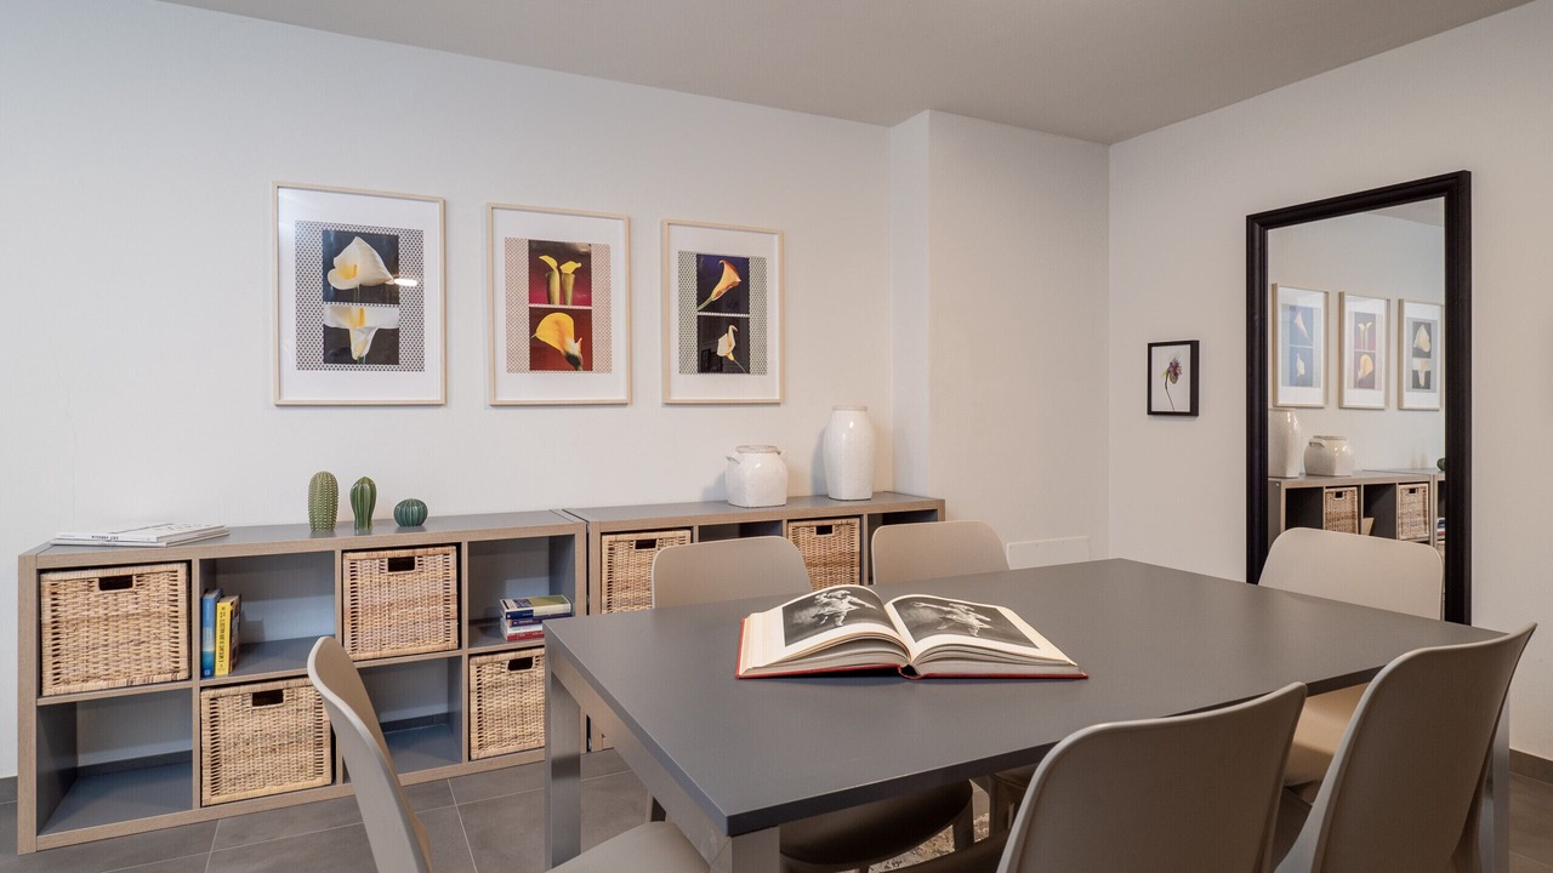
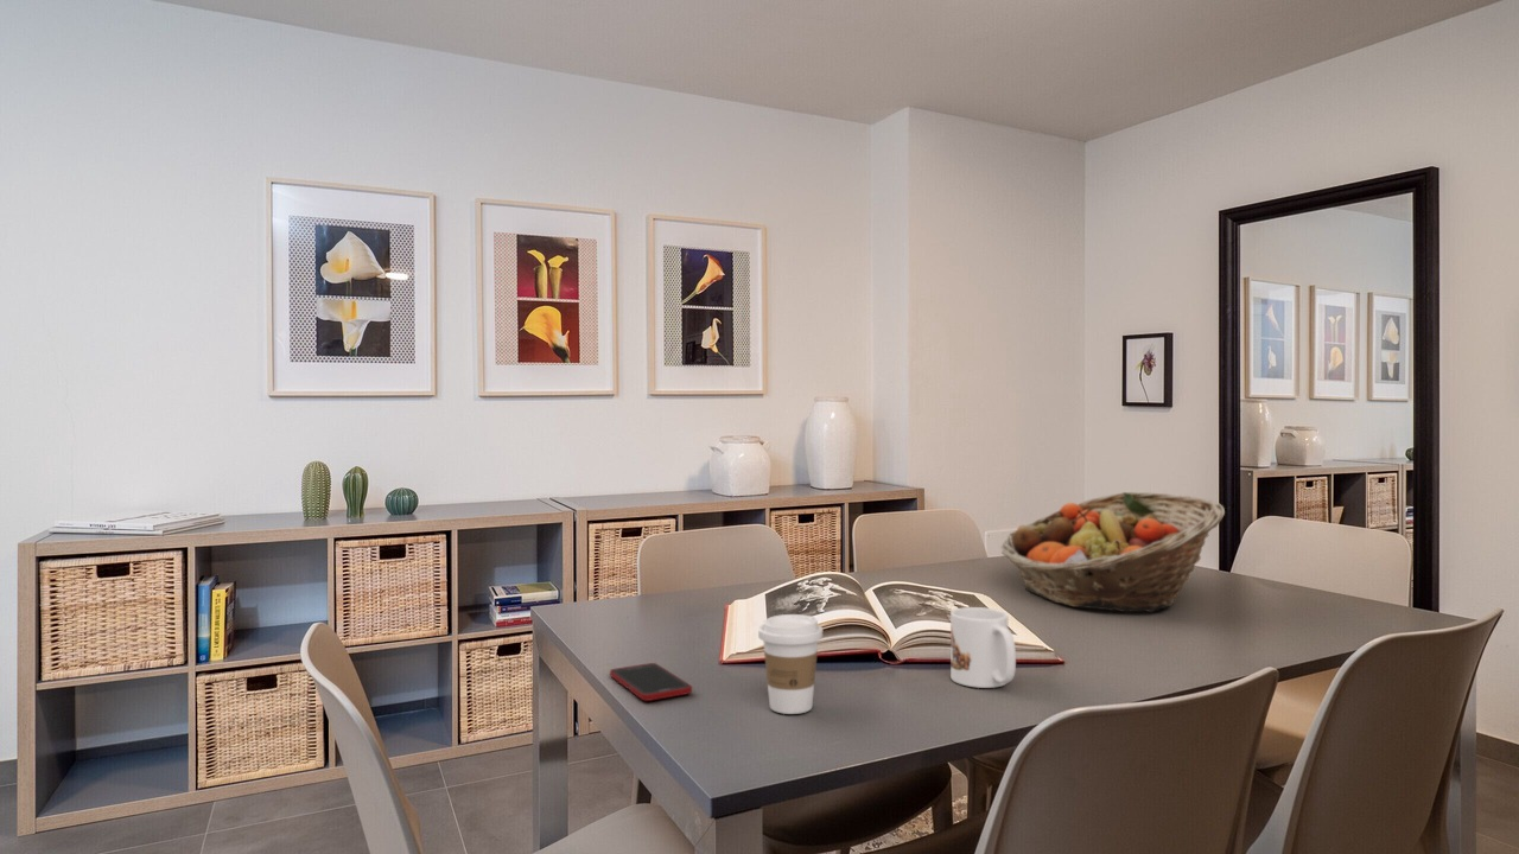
+ fruit basket [1000,491,1226,613]
+ cell phone [609,662,693,702]
+ mug [949,606,1017,689]
+ coffee cup [757,613,824,715]
